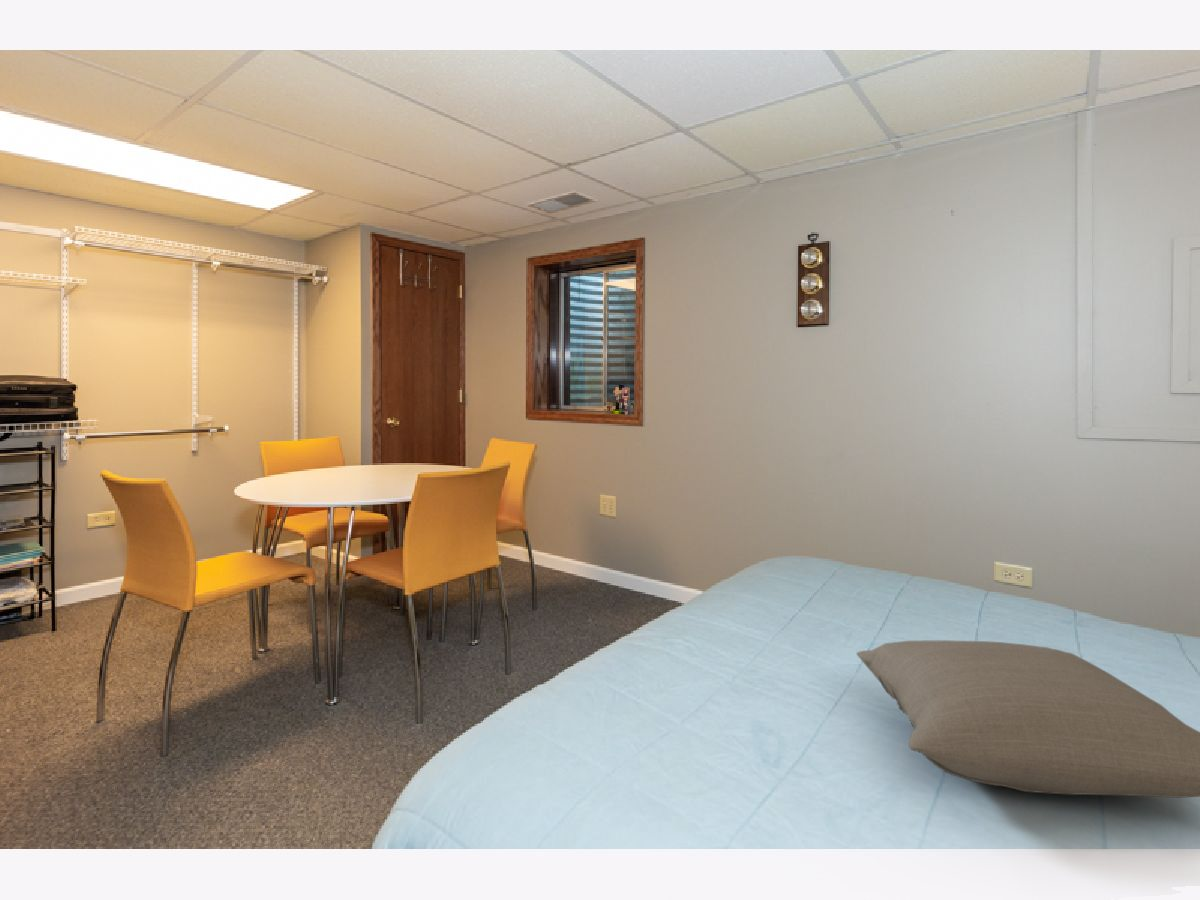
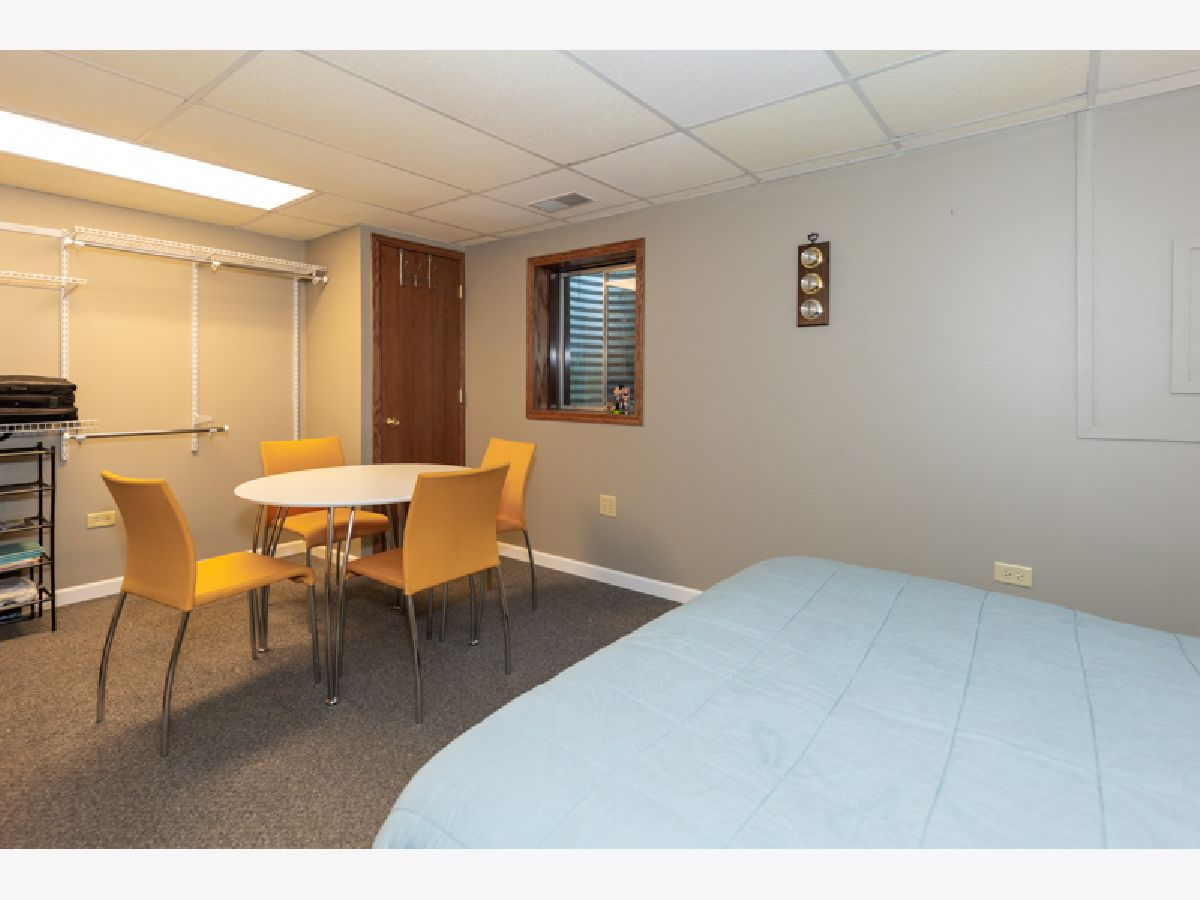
- pillow [855,639,1200,799]
